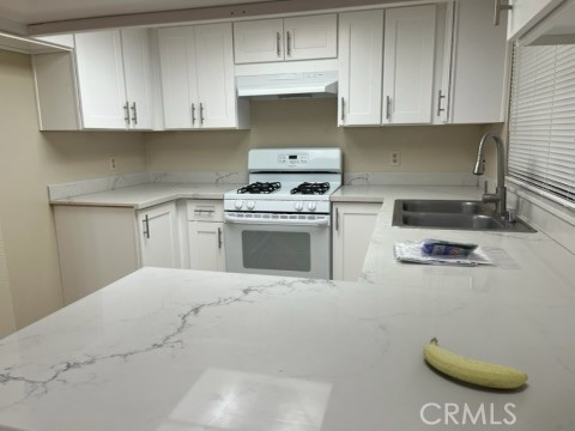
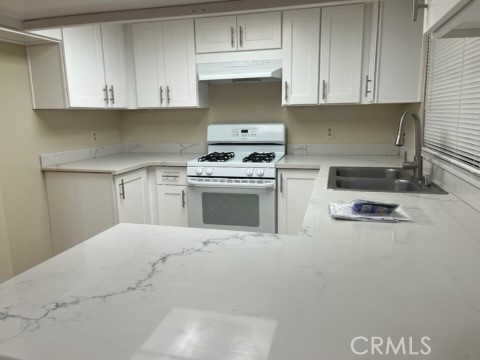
- fruit [422,336,529,389]
